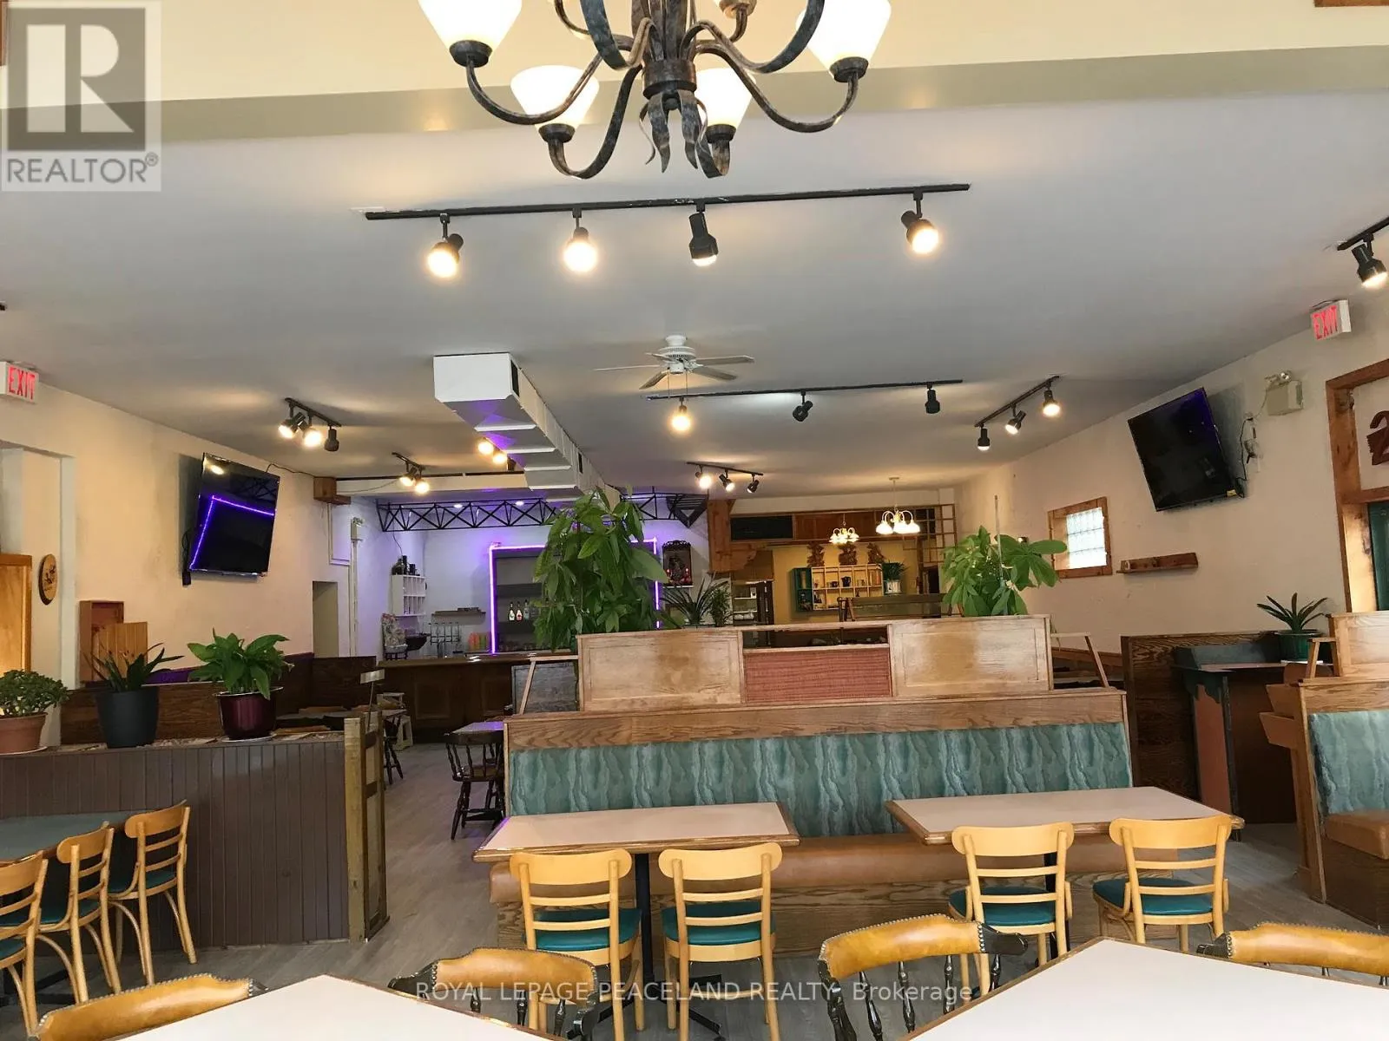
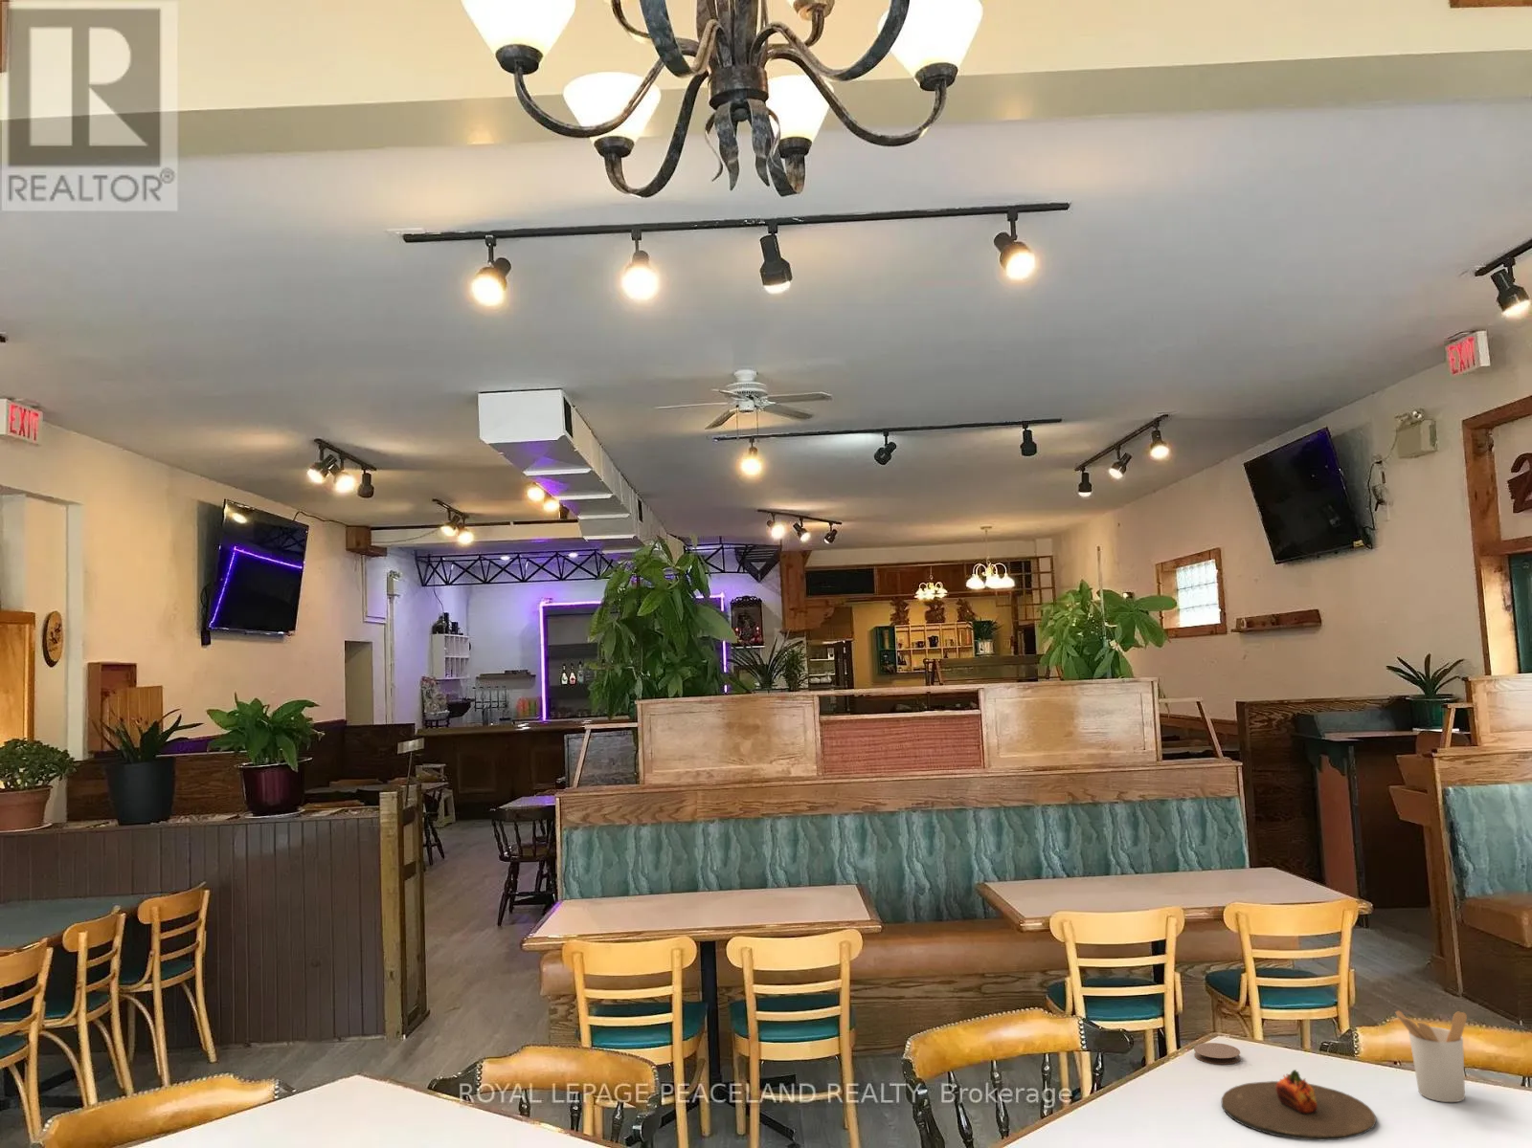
+ plate [1221,1068,1376,1141]
+ utensil holder [1394,1009,1468,1103]
+ coaster [1193,1042,1241,1066]
